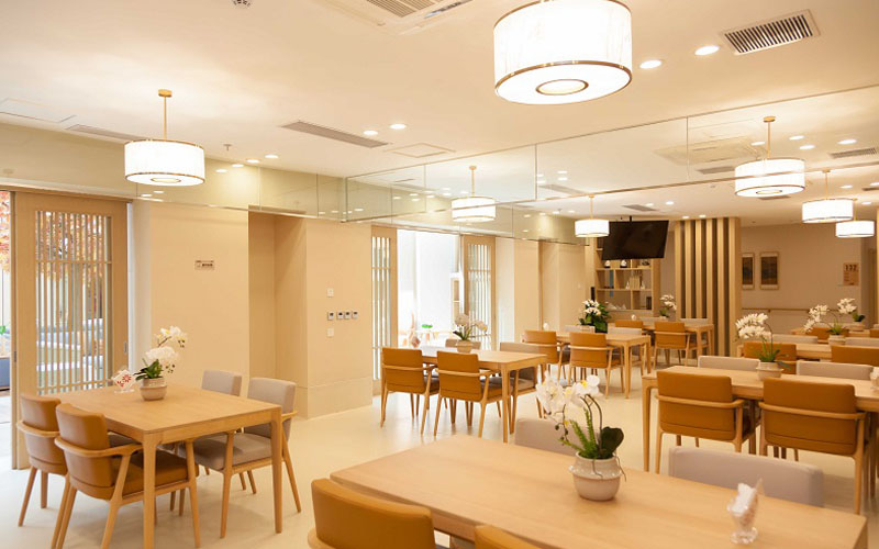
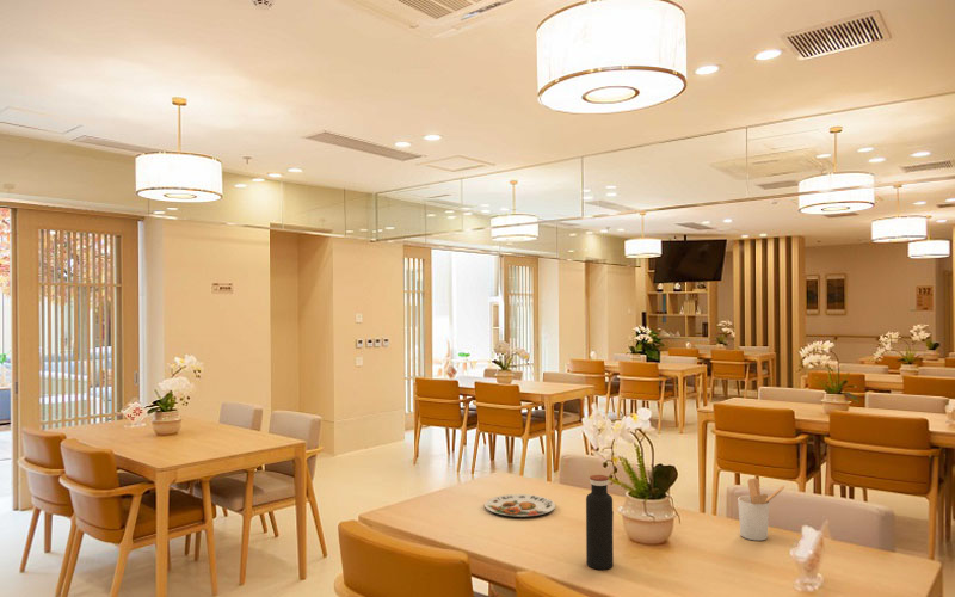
+ utensil holder [737,476,785,542]
+ plate [483,493,556,518]
+ water bottle [585,474,615,571]
